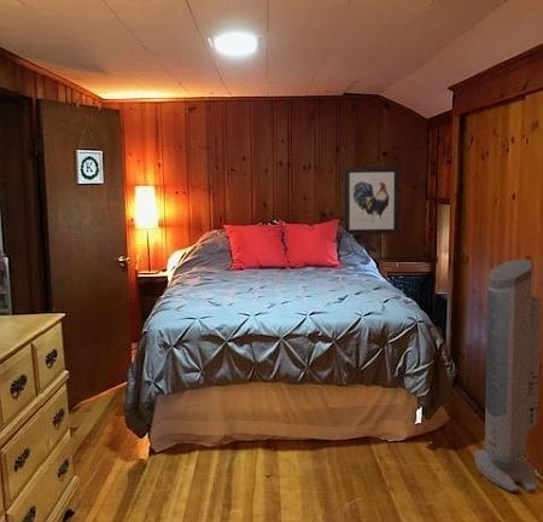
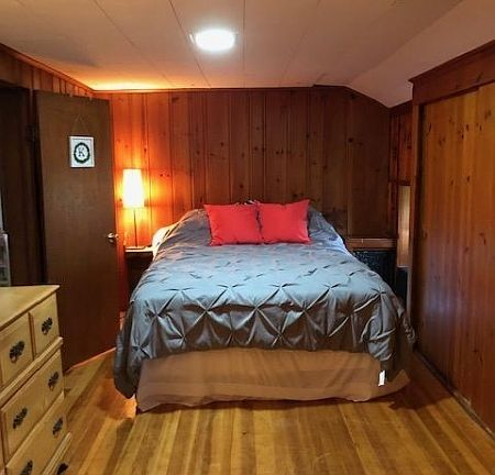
- air purifier [474,259,542,493]
- wall art [343,166,401,236]
